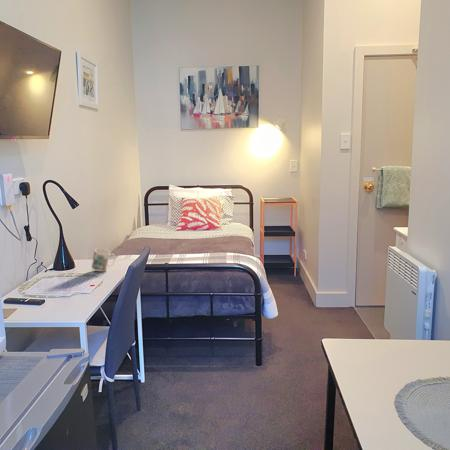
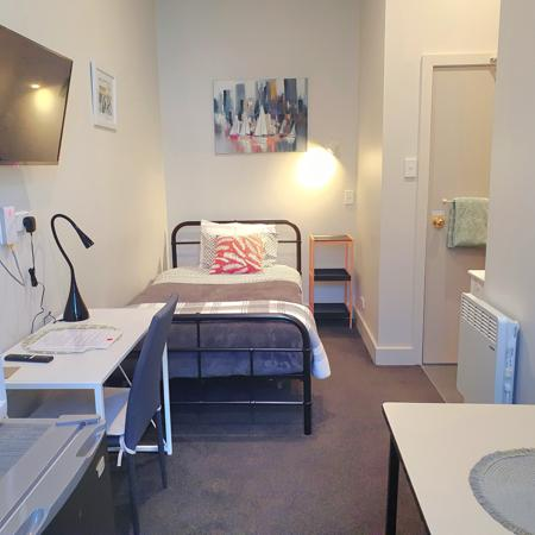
- mug [91,247,116,272]
